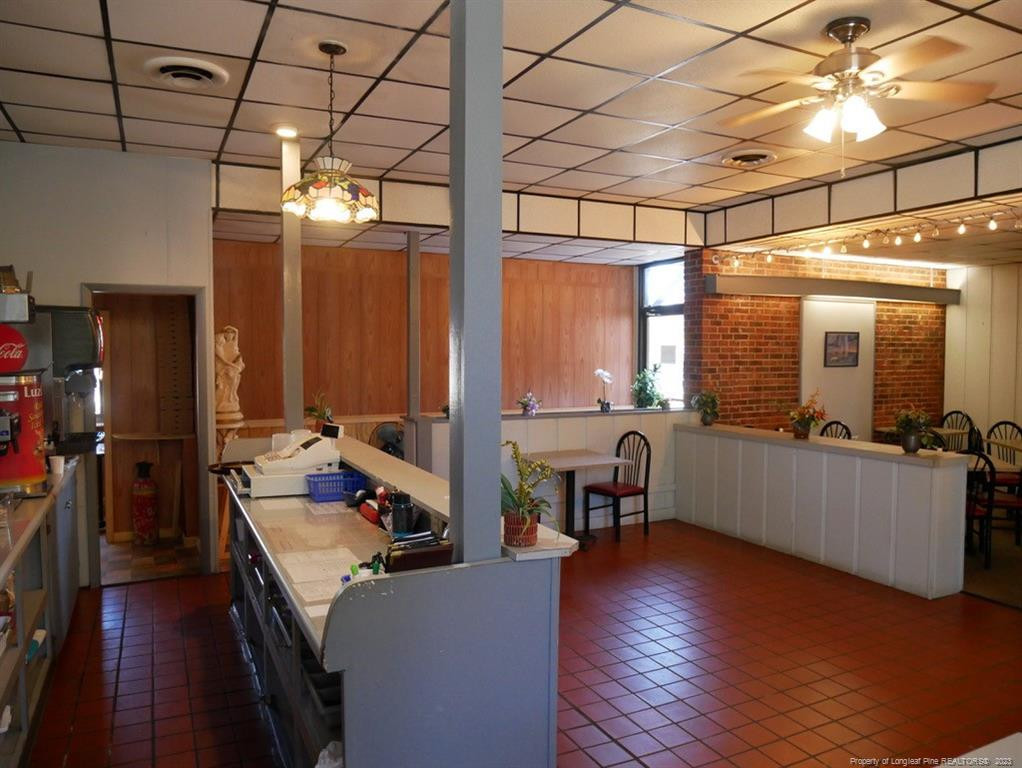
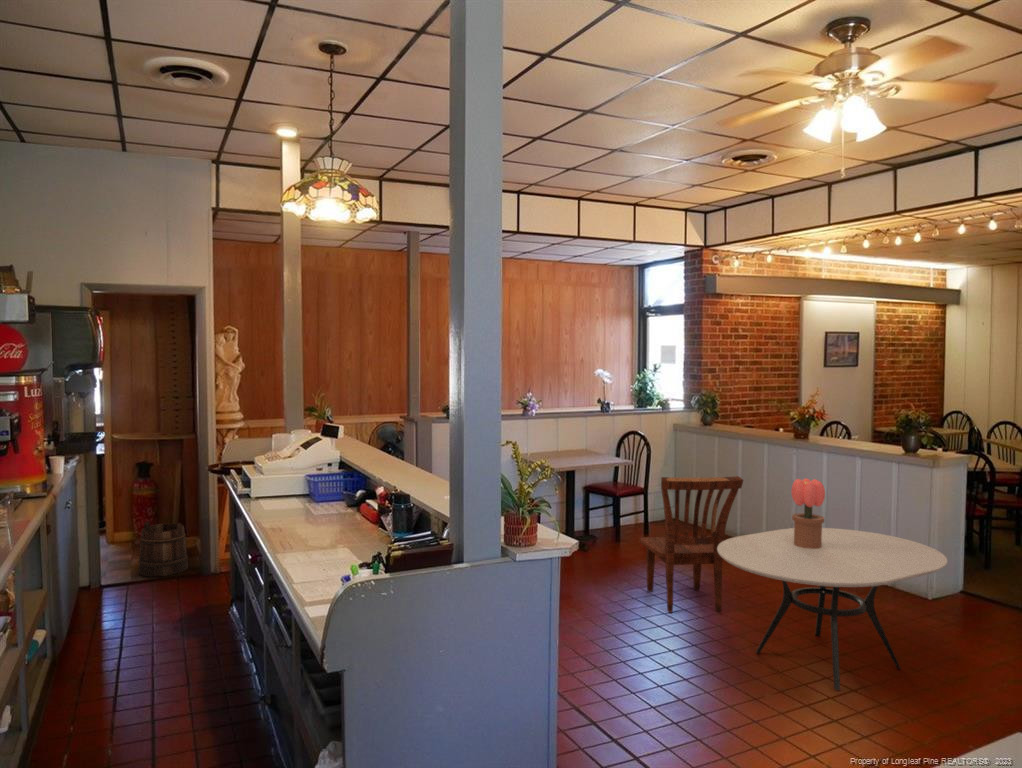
+ potted flower [790,477,826,549]
+ dining chair [638,475,744,614]
+ bucket [137,520,189,578]
+ dining table [717,527,948,691]
